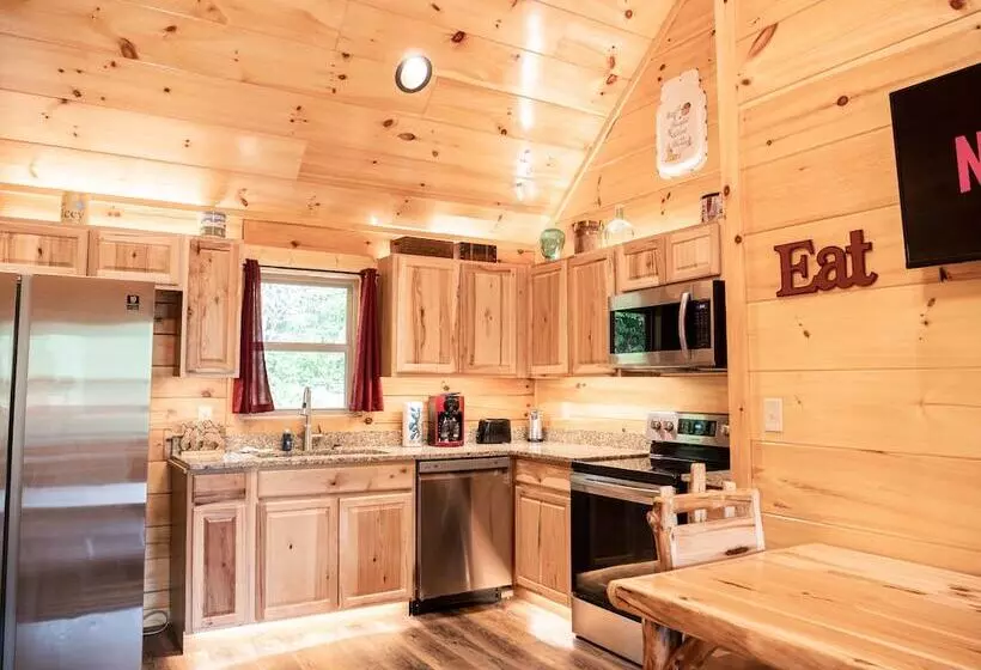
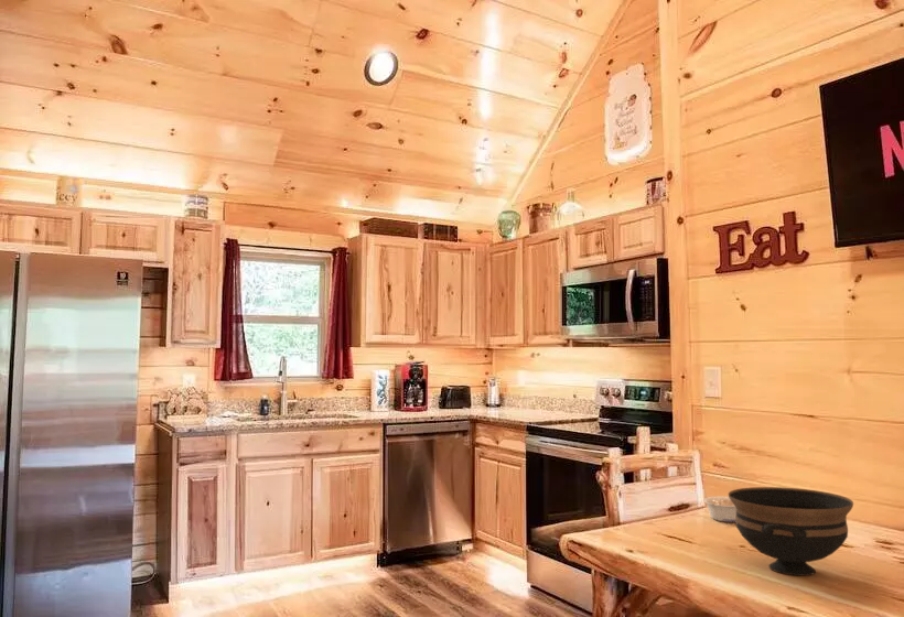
+ bowl [728,486,854,576]
+ legume [702,496,736,523]
